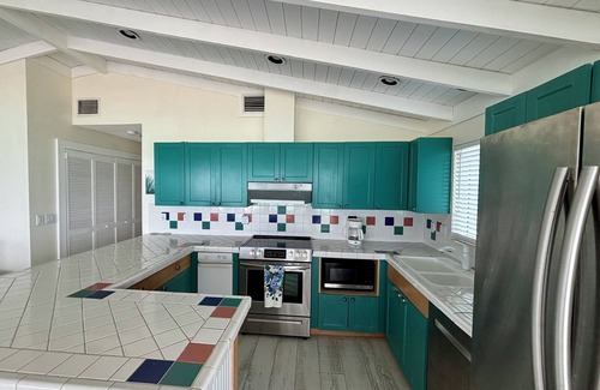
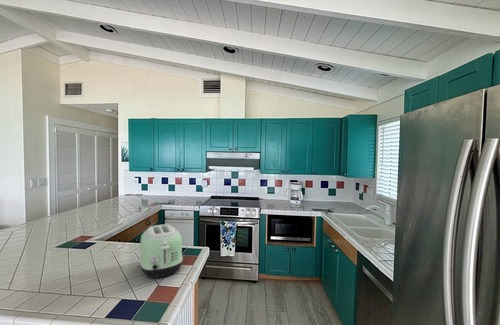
+ toaster [139,223,184,279]
